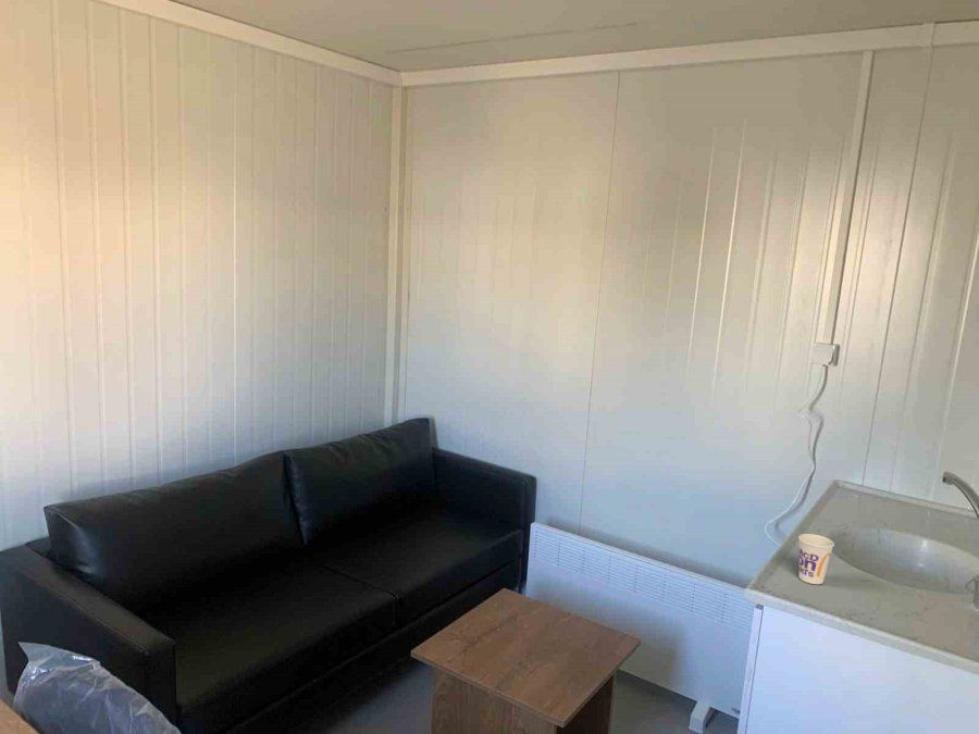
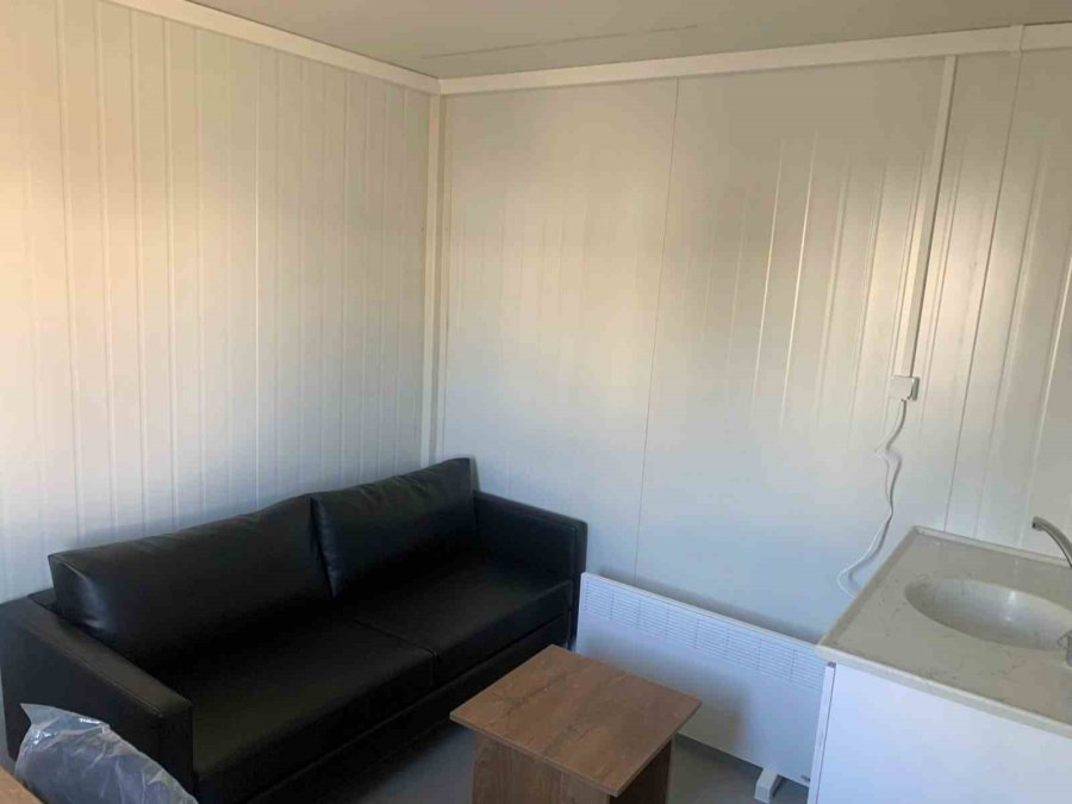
- cup [797,533,835,585]
